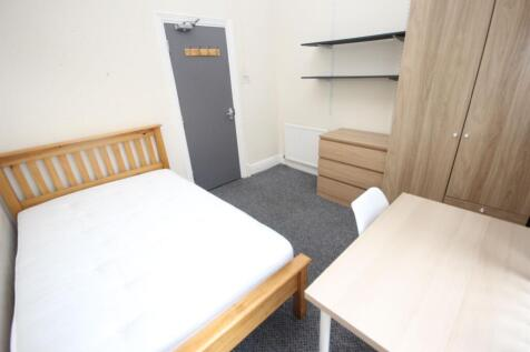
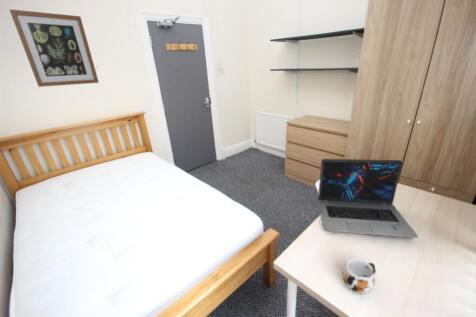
+ laptop [317,158,419,239]
+ mug [342,258,377,295]
+ wall art [8,8,100,88]
